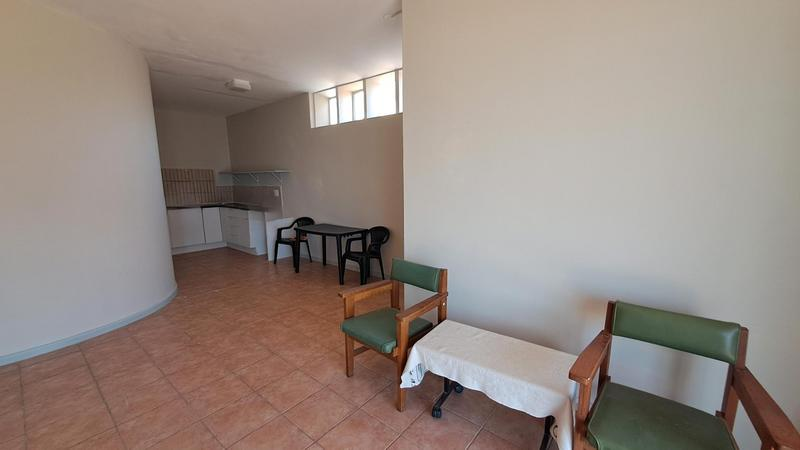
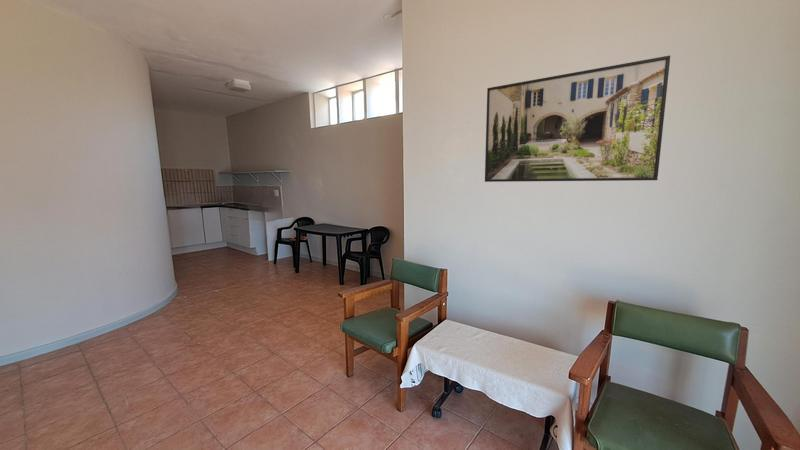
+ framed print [484,54,671,183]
